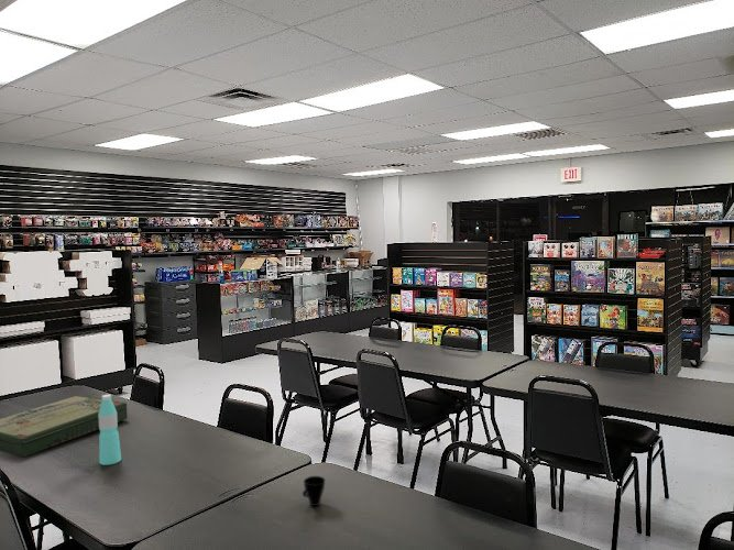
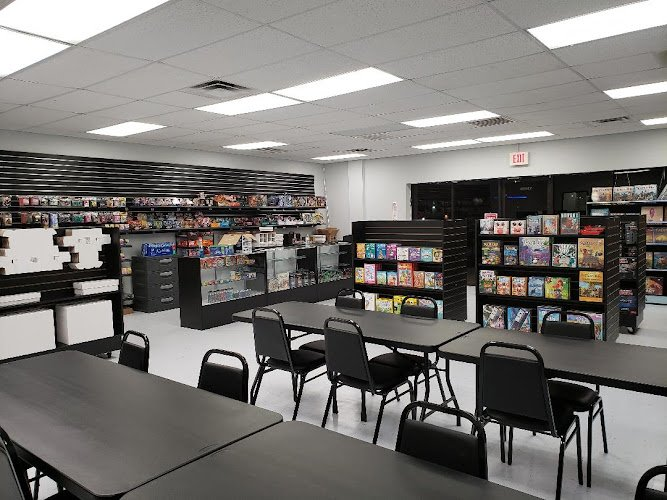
- board game [0,394,129,458]
- cup [302,475,327,507]
- water bottle [98,394,122,466]
